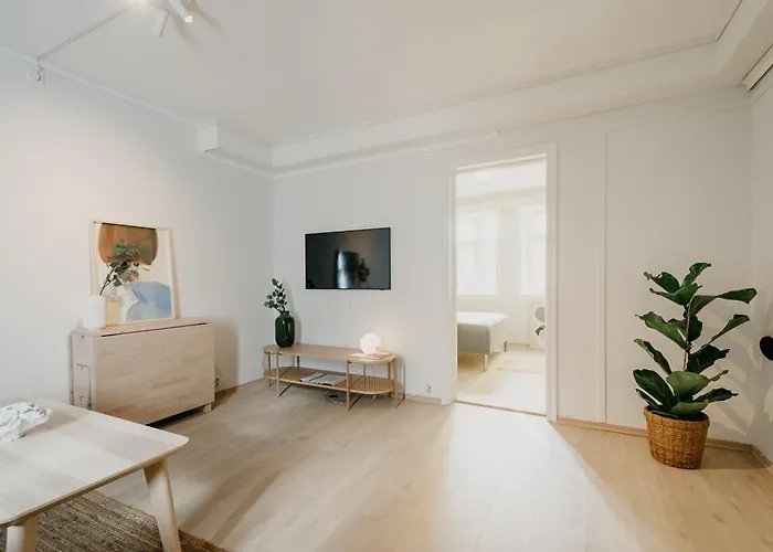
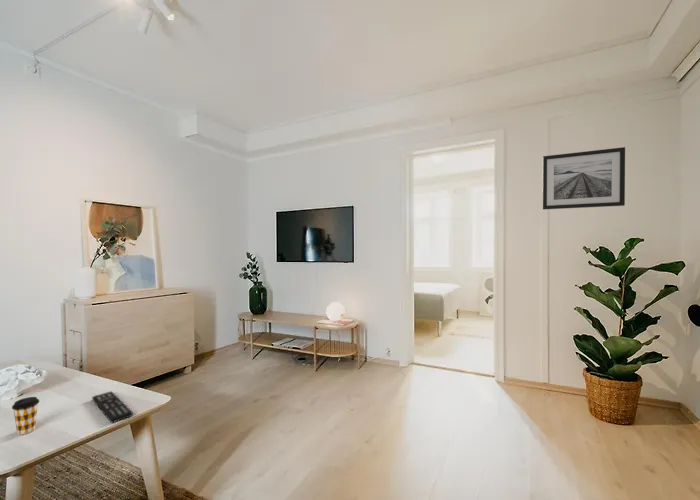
+ wall art [542,146,626,210]
+ remote control [91,390,134,424]
+ coffee cup [11,396,40,436]
